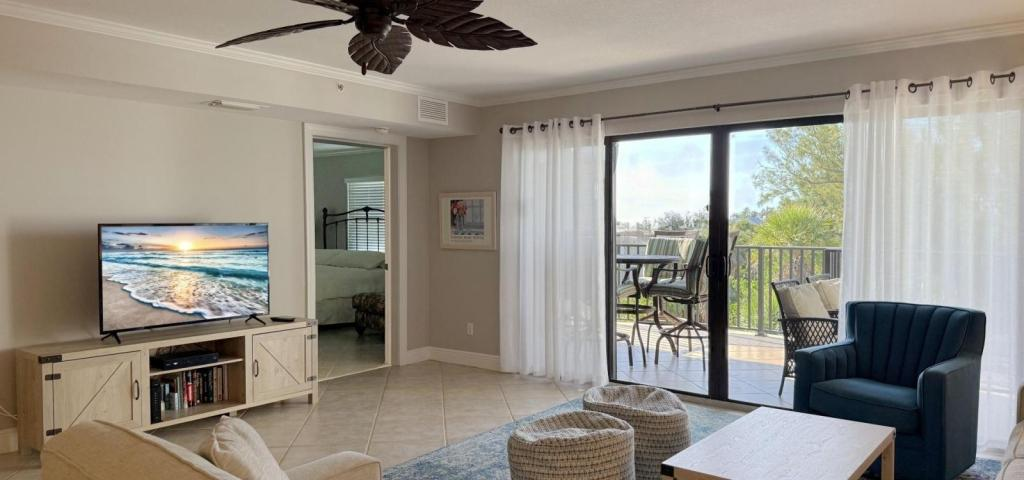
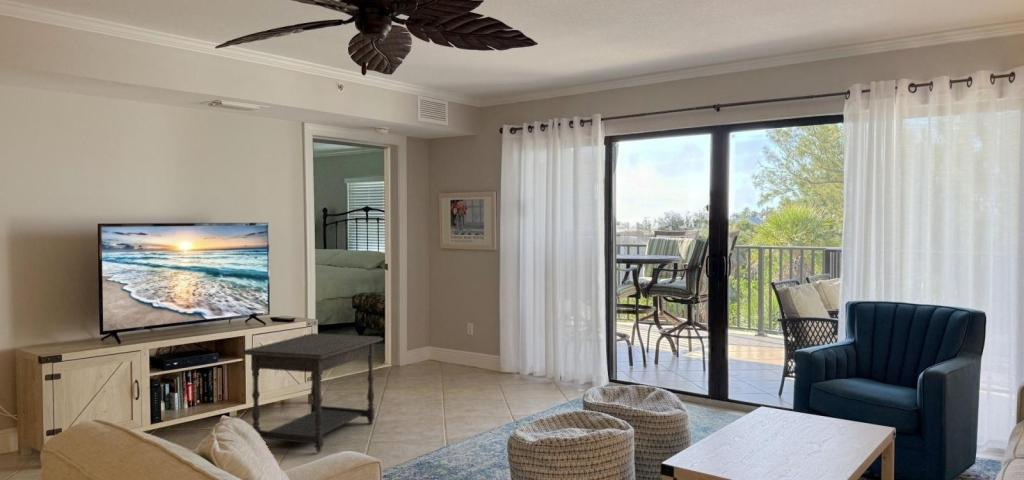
+ side table [239,332,384,454]
